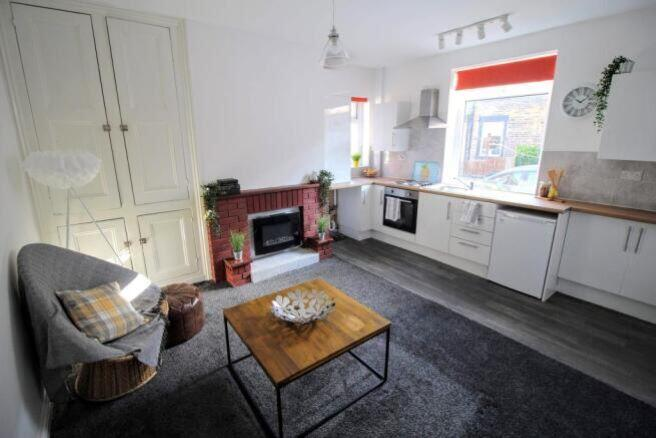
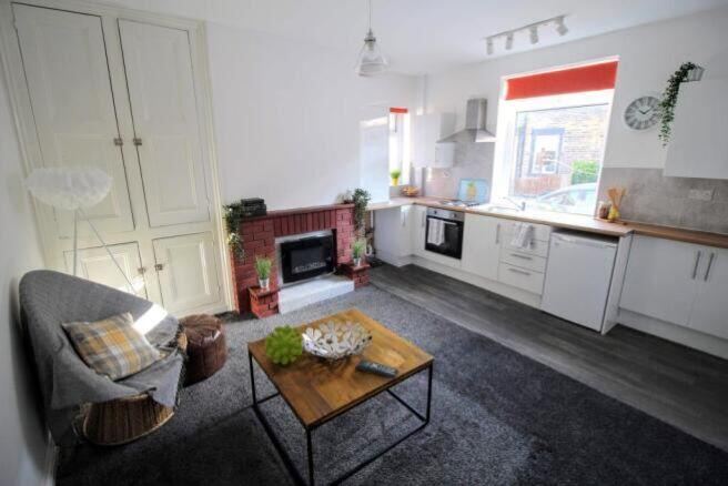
+ plant [264,323,304,365]
+ remote control [354,358,400,379]
